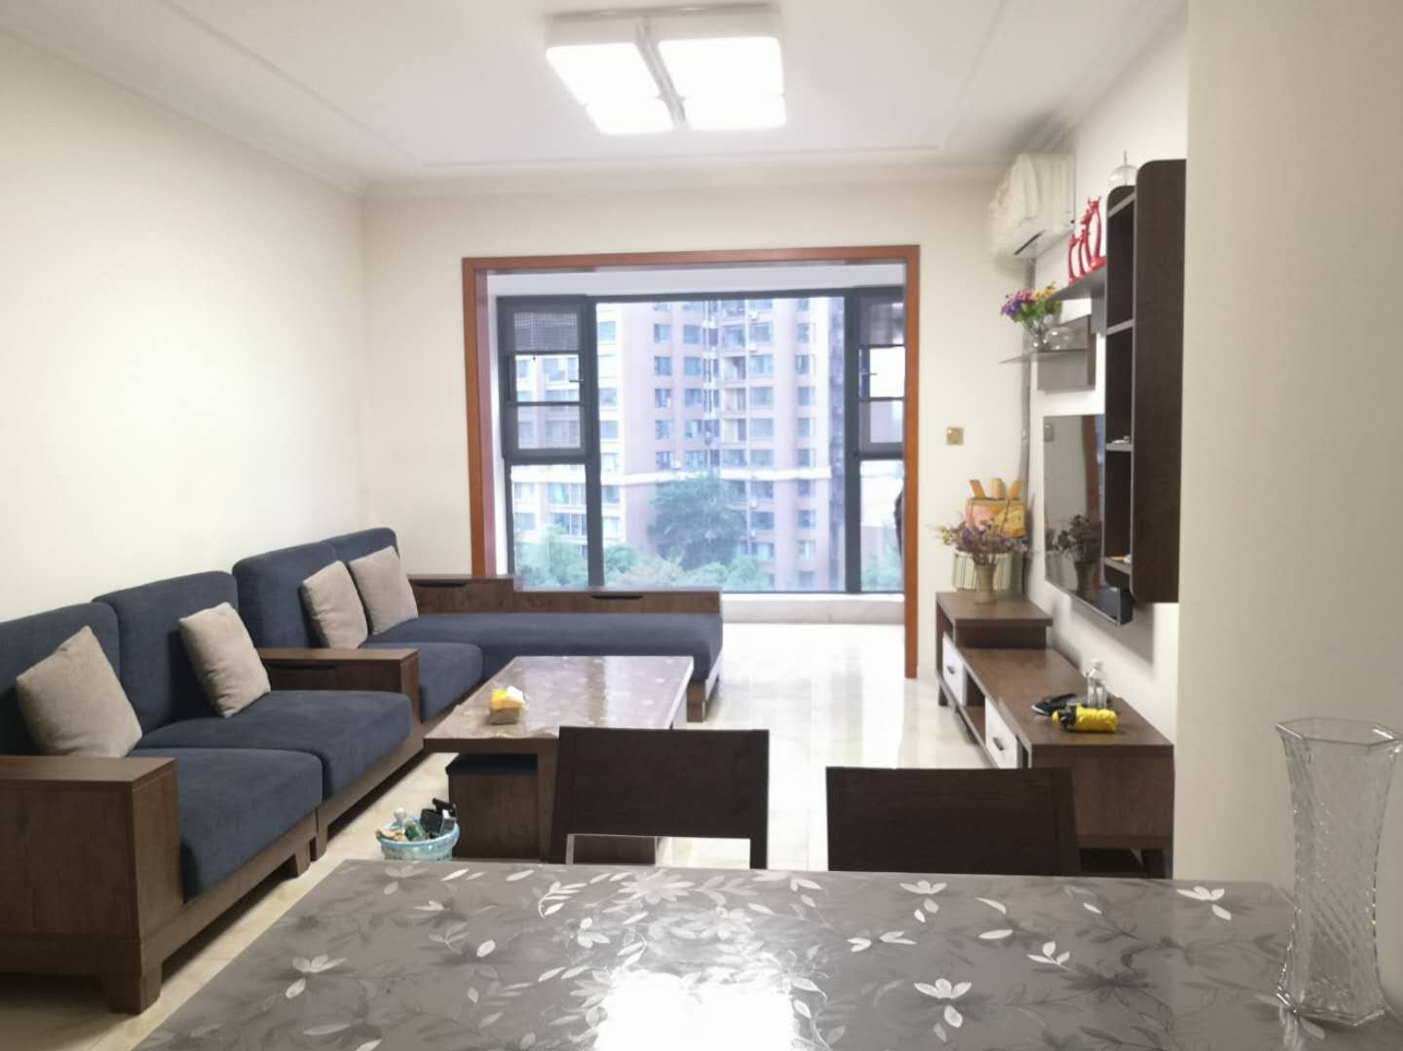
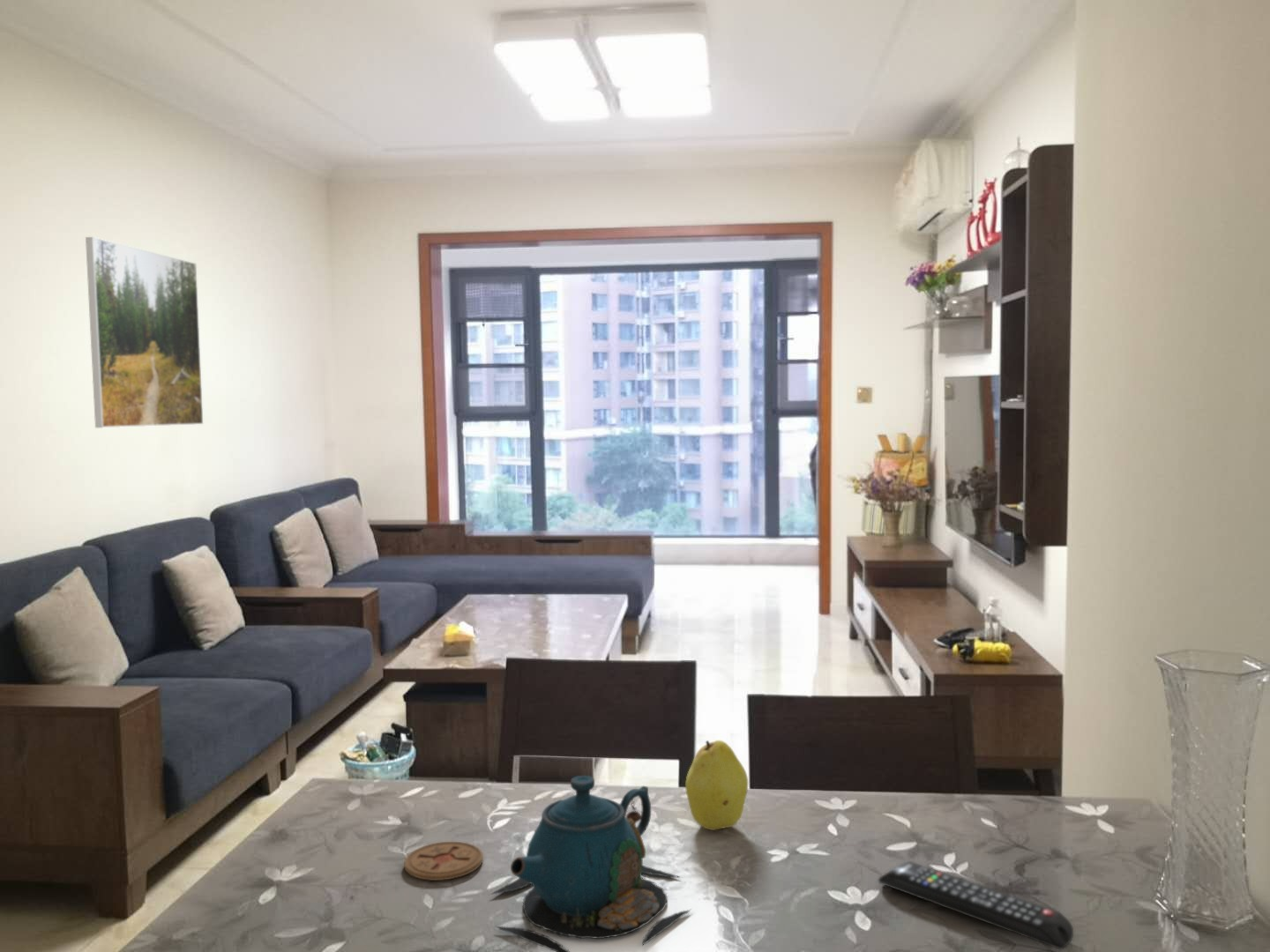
+ coaster [403,841,484,881]
+ teapot [489,775,693,952]
+ fruit [684,740,749,831]
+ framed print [85,236,204,428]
+ remote control [878,860,1074,950]
